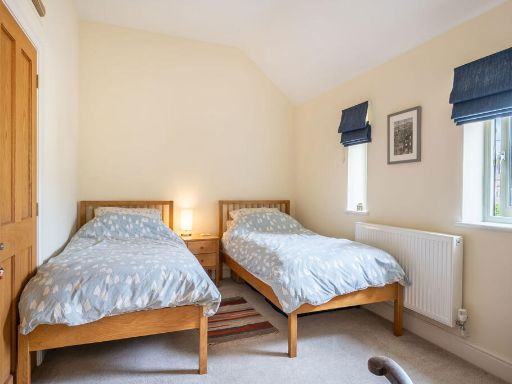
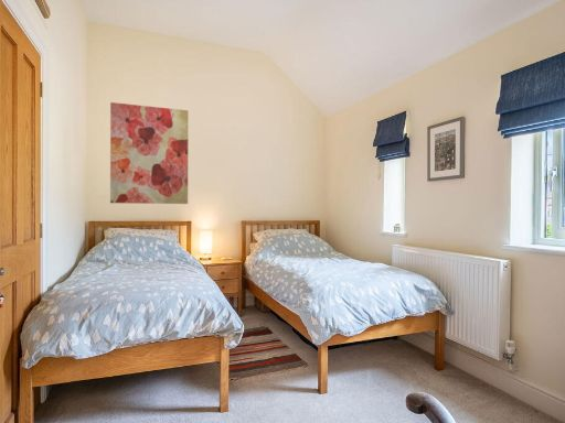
+ wall art [109,101,190,205]
